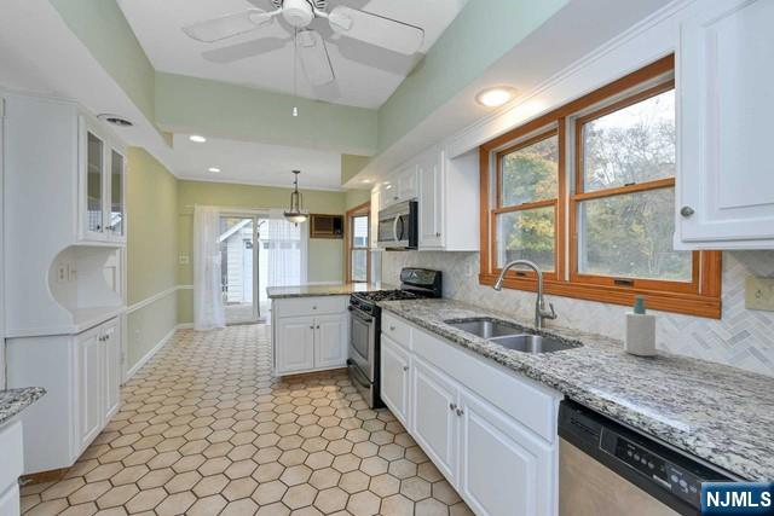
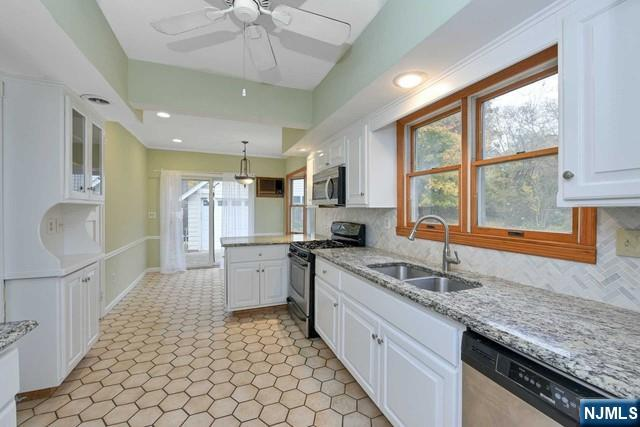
- soap bottle [623,295,657,356]
